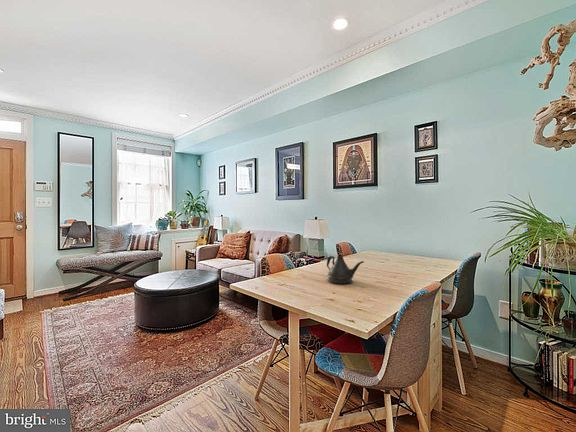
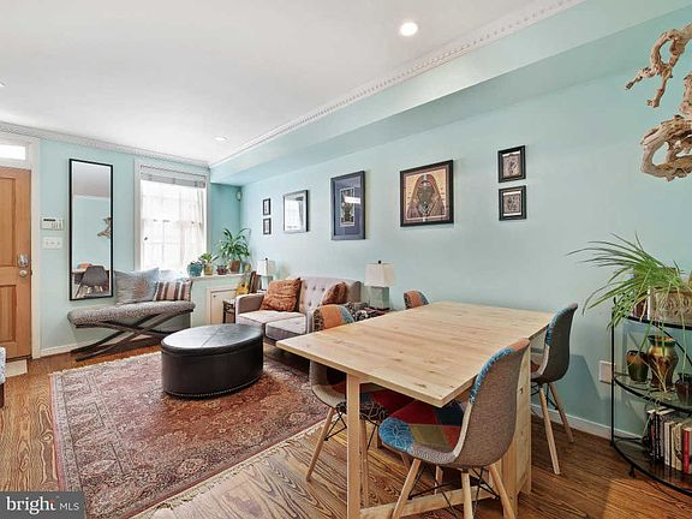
- teapot [326,255,365,285]
